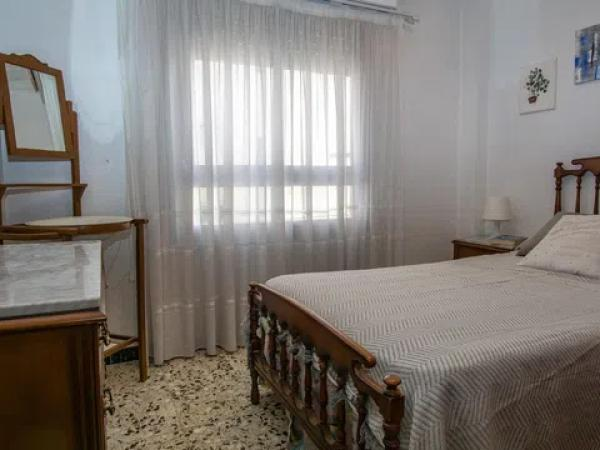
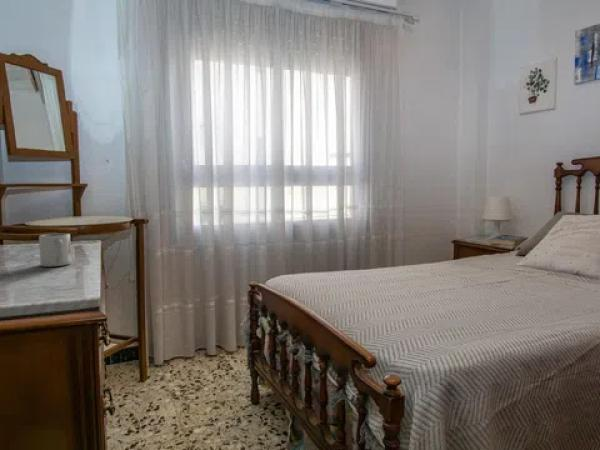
+ cup [38,233,72,268]
